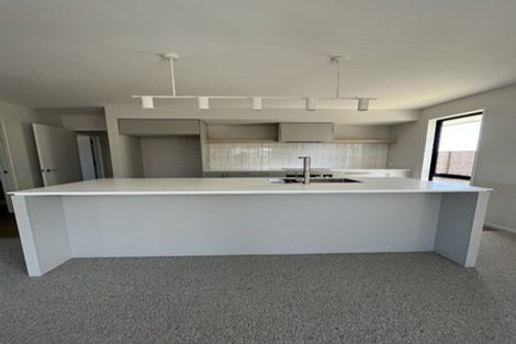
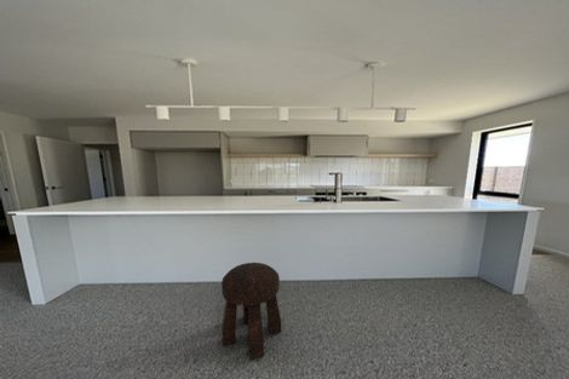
+ stool [220,262,282,361]
